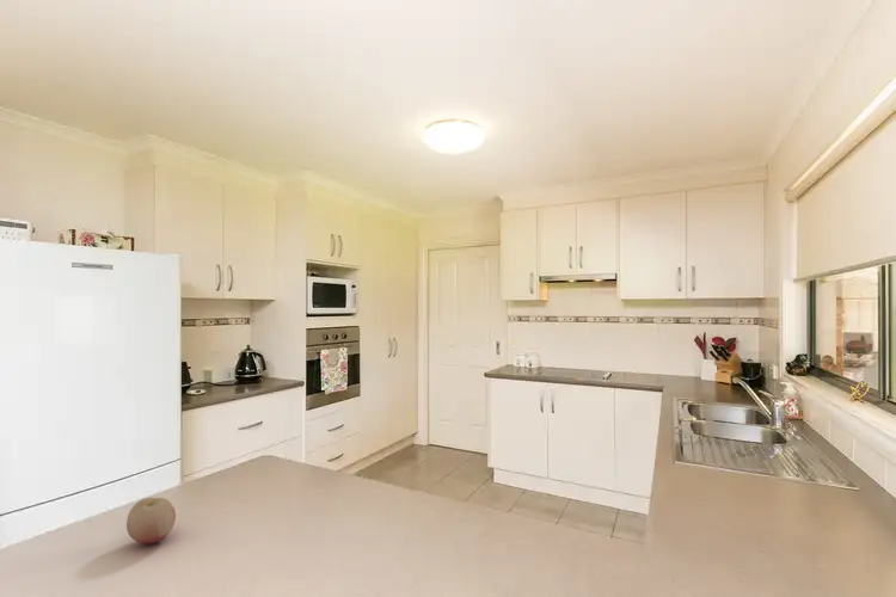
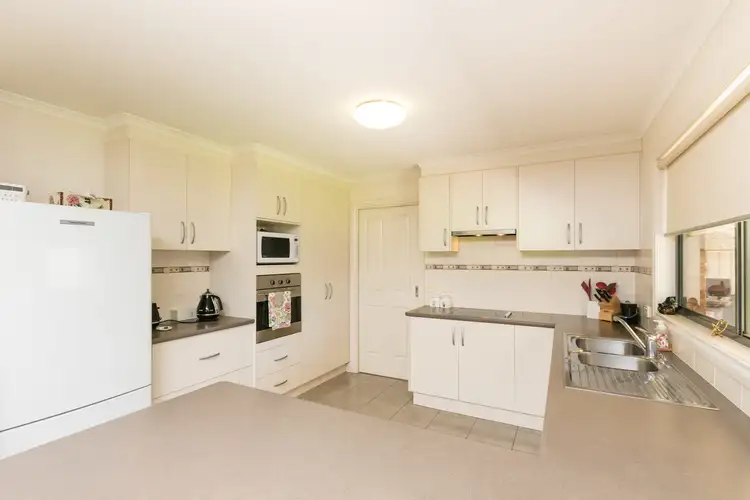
- fruit [125,497,177,544]
